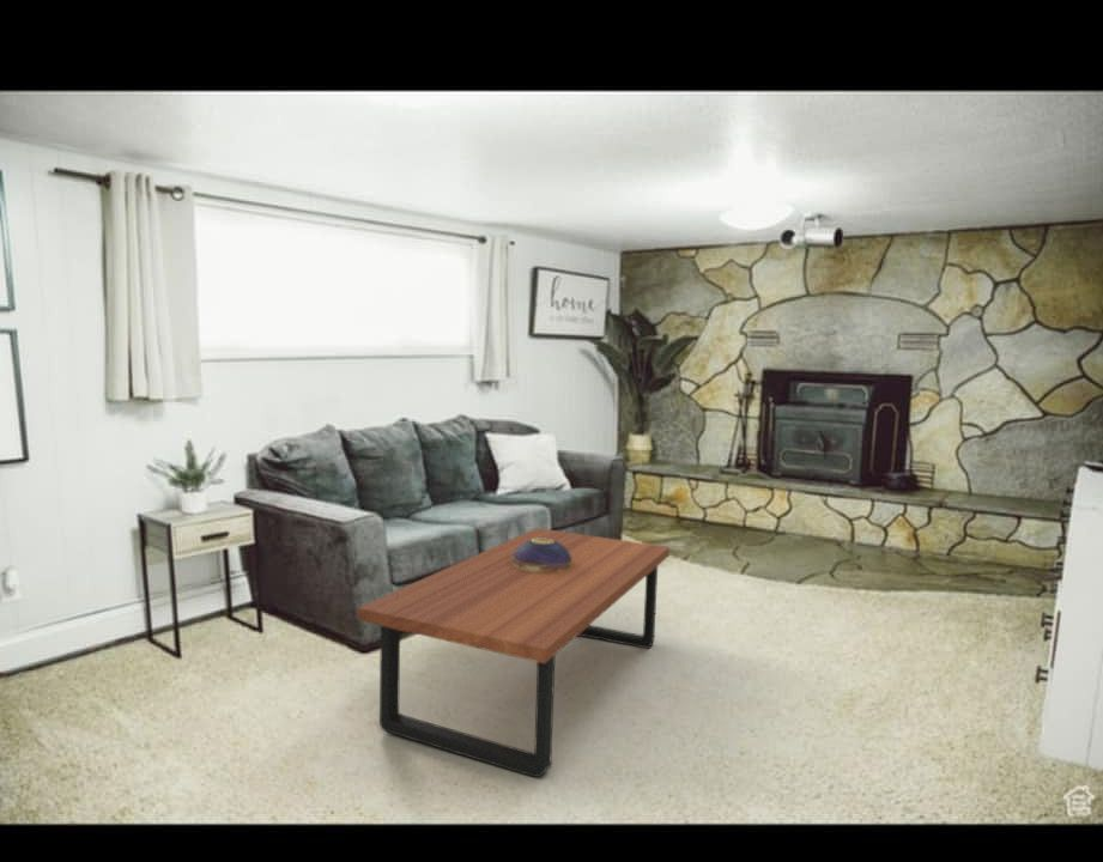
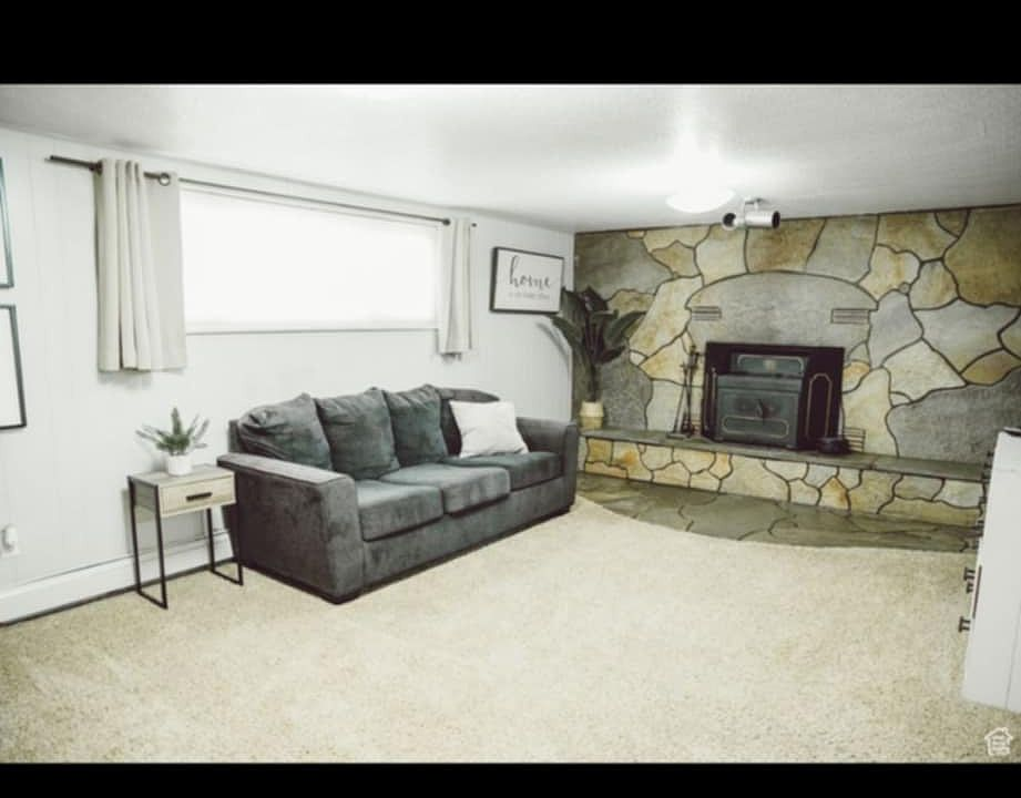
- coffee table [357,527,671,778]
- decorative bowl [511,538,572,572]
